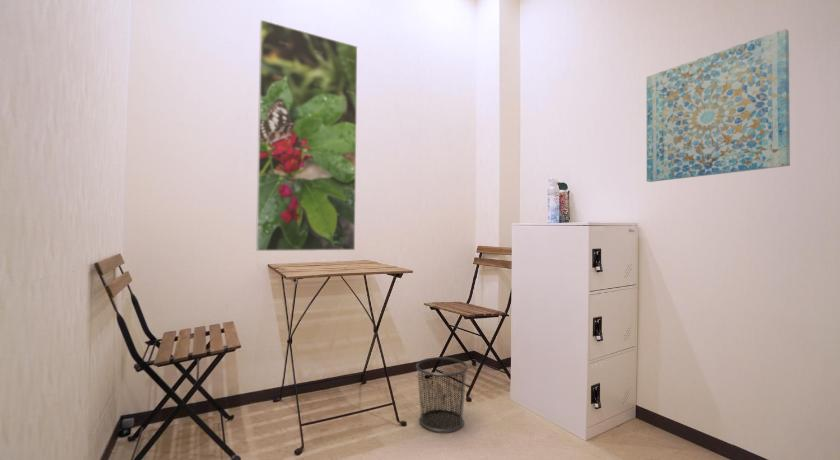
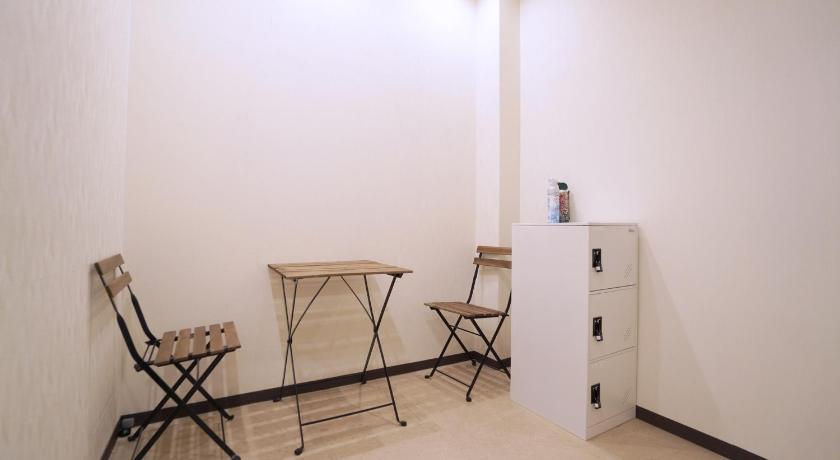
- wall art [646,28,791,183]
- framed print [255,19,358,252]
- waste bin [415,356,469,433]
